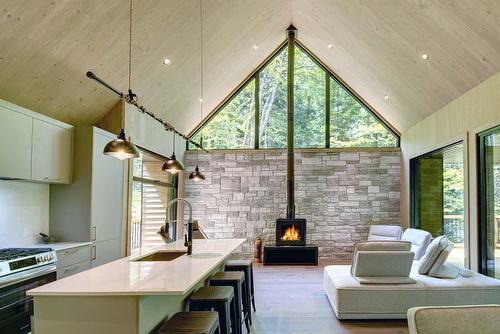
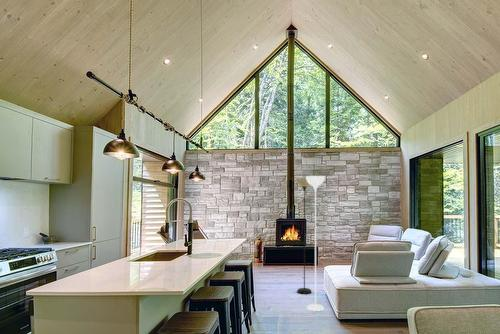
+ floor lamp [295,175,326,312]
